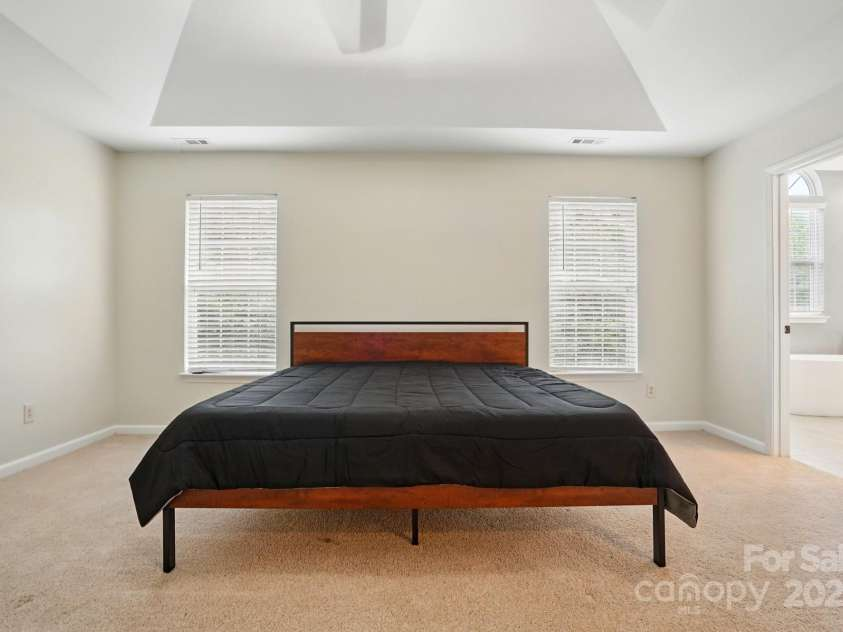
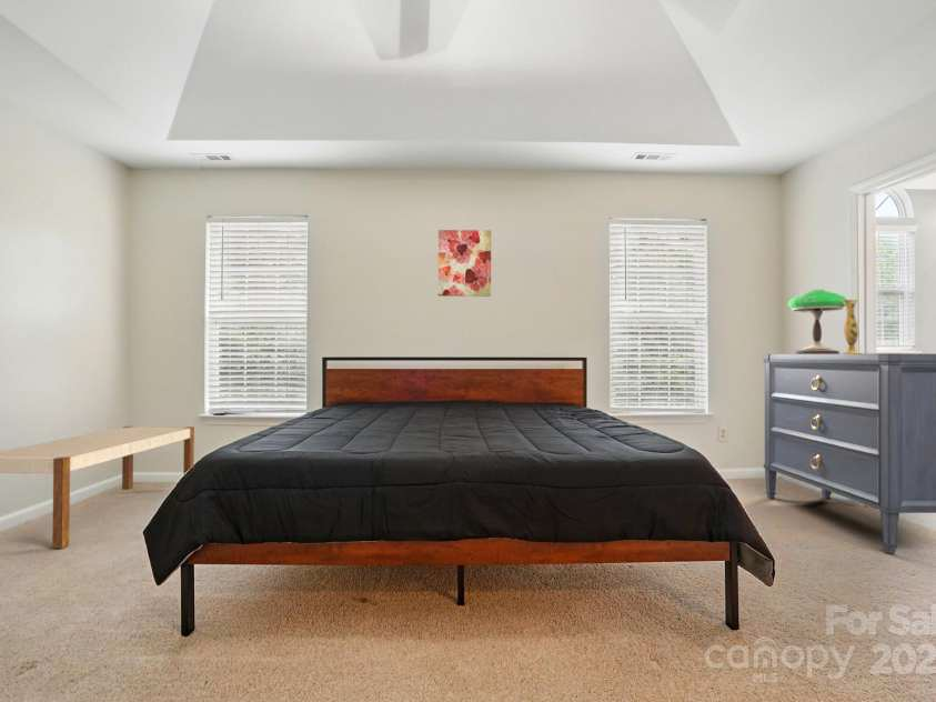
+ bench [0,425,195,550]
+ vase [839,299,864,354]
+ table lamp [787,289,848,354]
+ wall art [437,229,492,298]
+ dresser [762,352,936,554]
